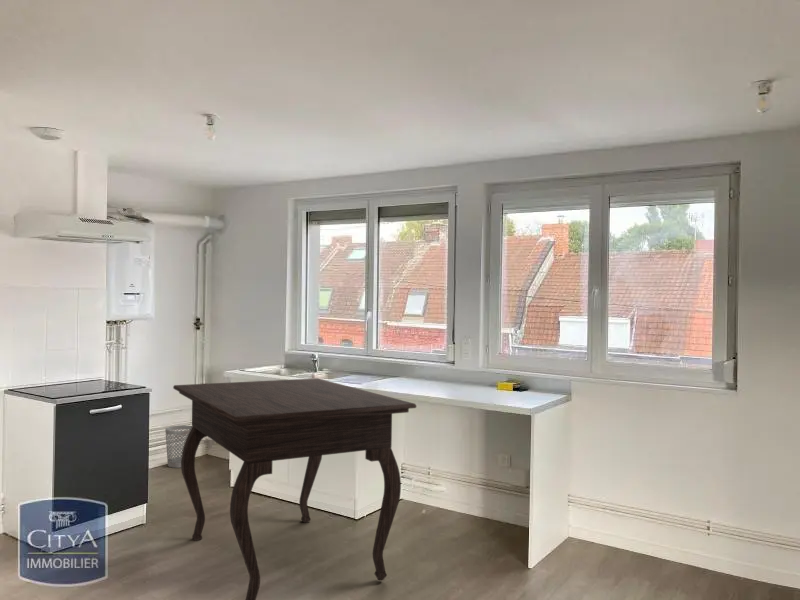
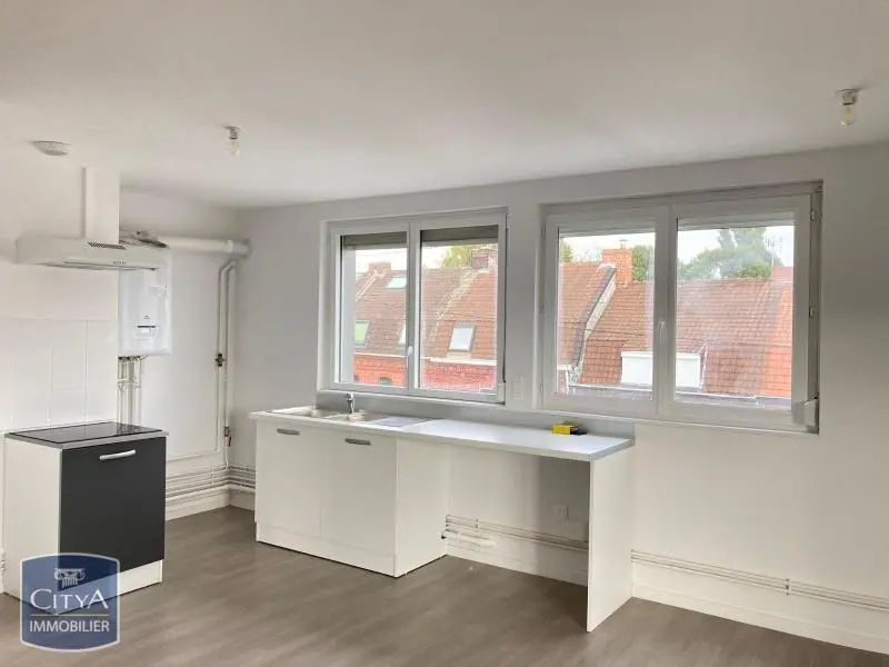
- dining table [172,377,417,600]
- wastebasket [164,425,192,469]
